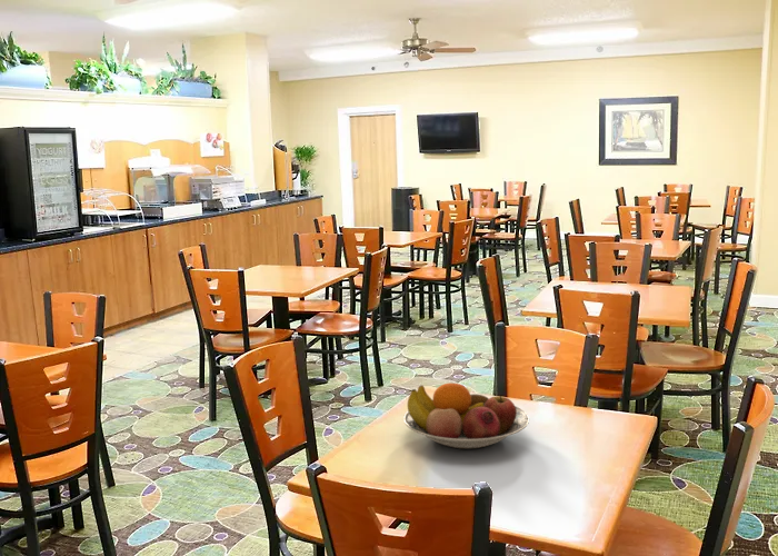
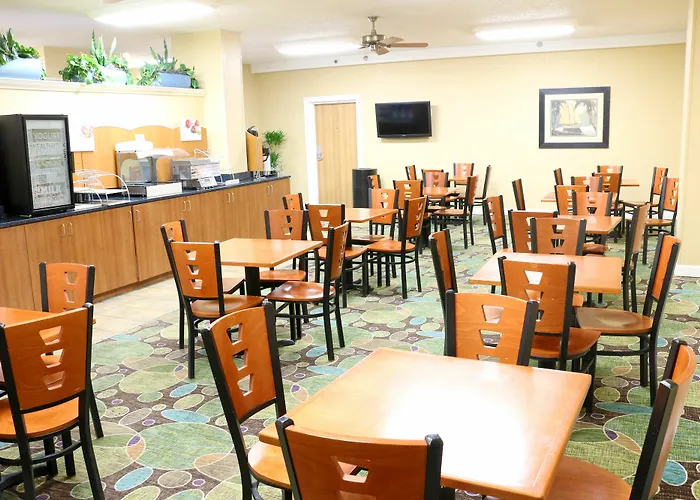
- fruit bowl [402,381,530,450]
